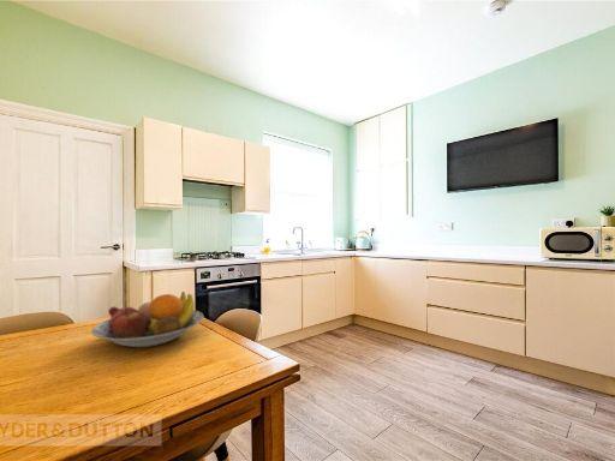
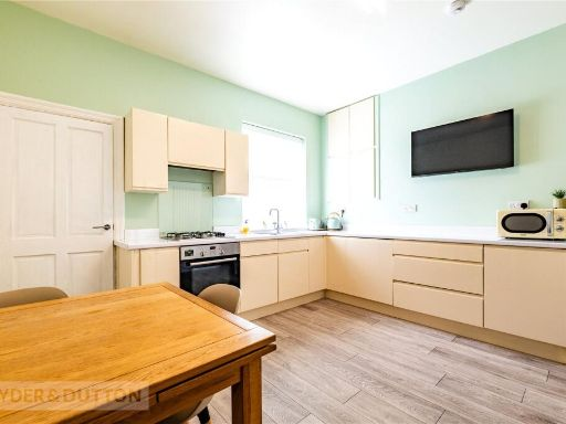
- fruit bowl [90,291,204,348]
